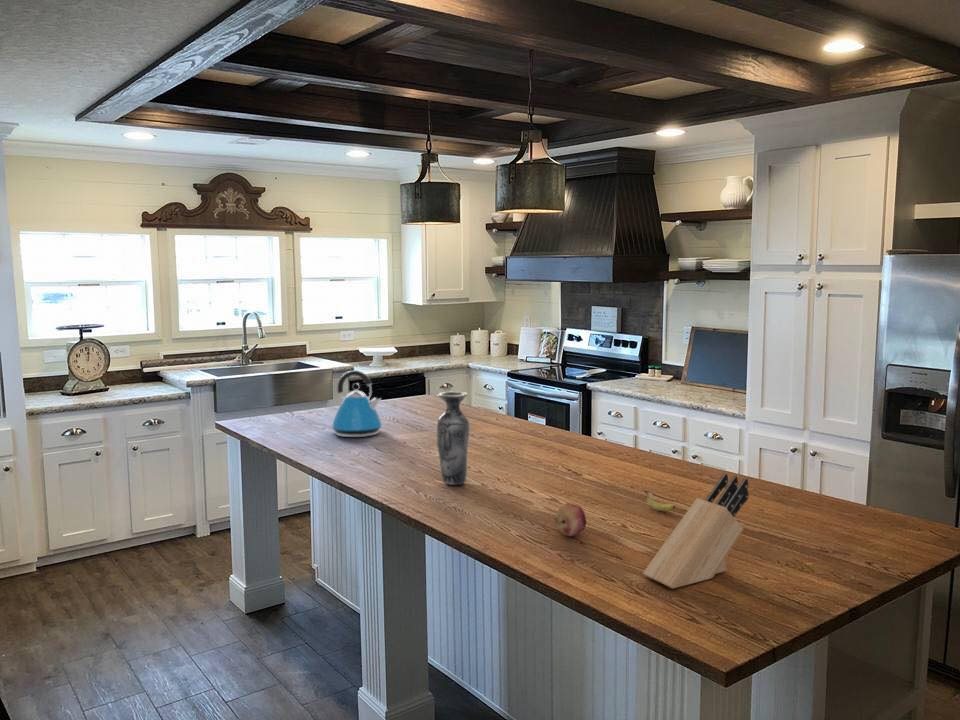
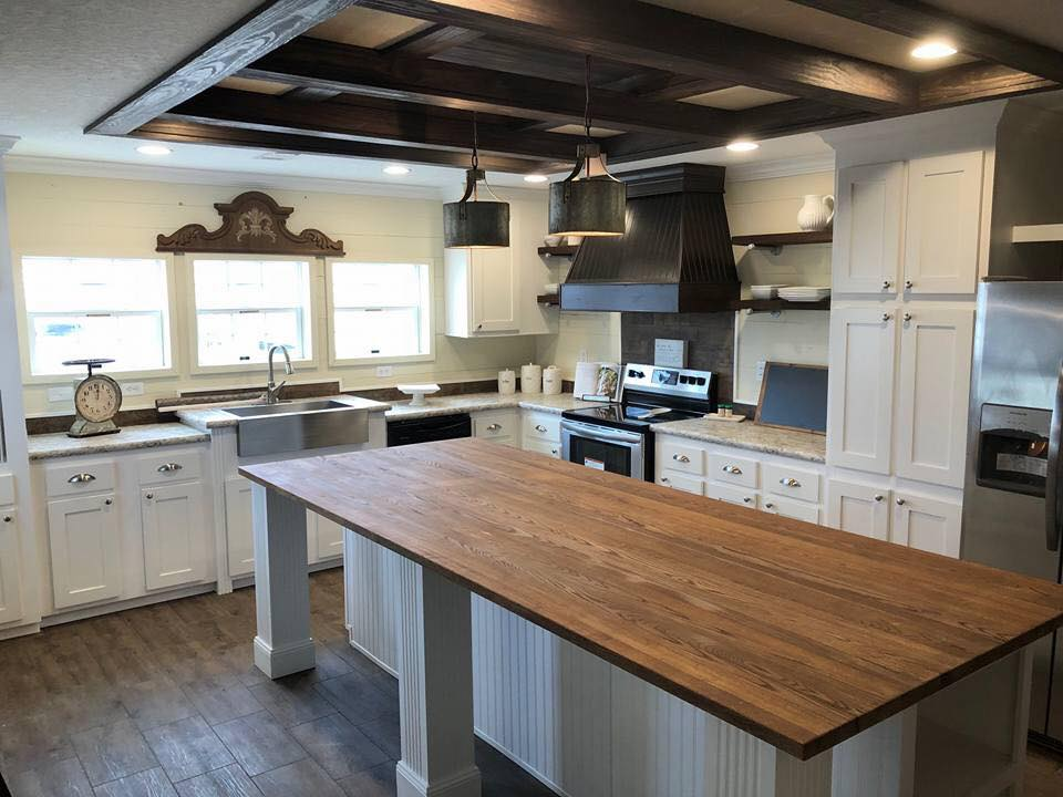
- fruit [553,502,587,537]
- kettle [328,369,383,438]
- knife block [642,473,750,590]
- vase [436,391,470,486]
- banana [644,490,676,512]
